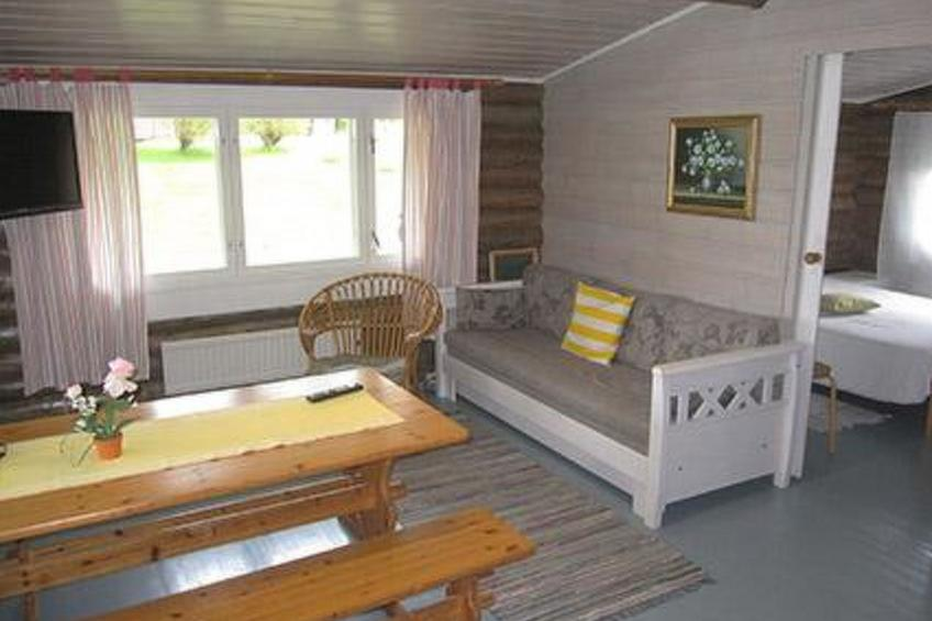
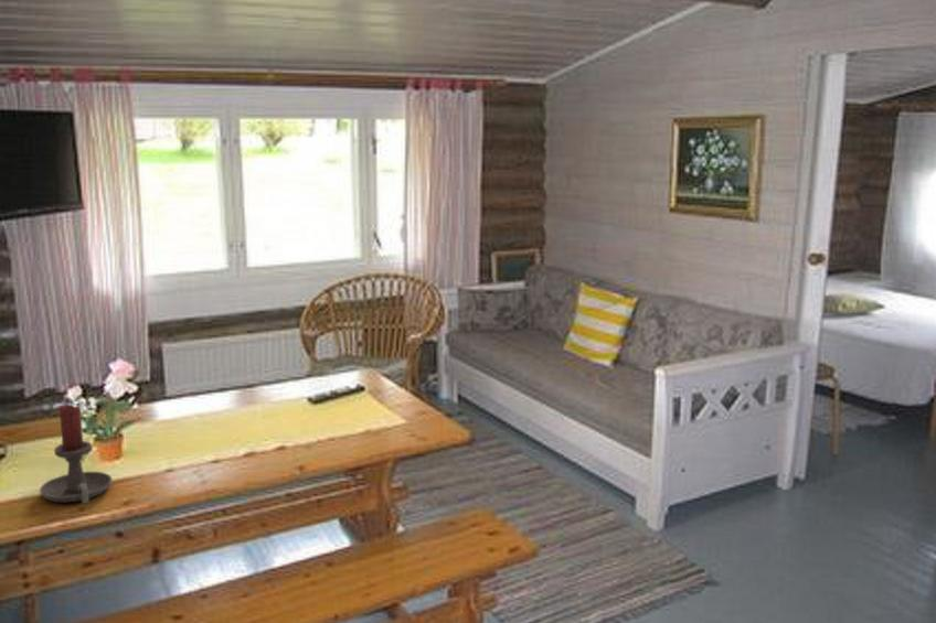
+ candle holder [39,404,113,504]
